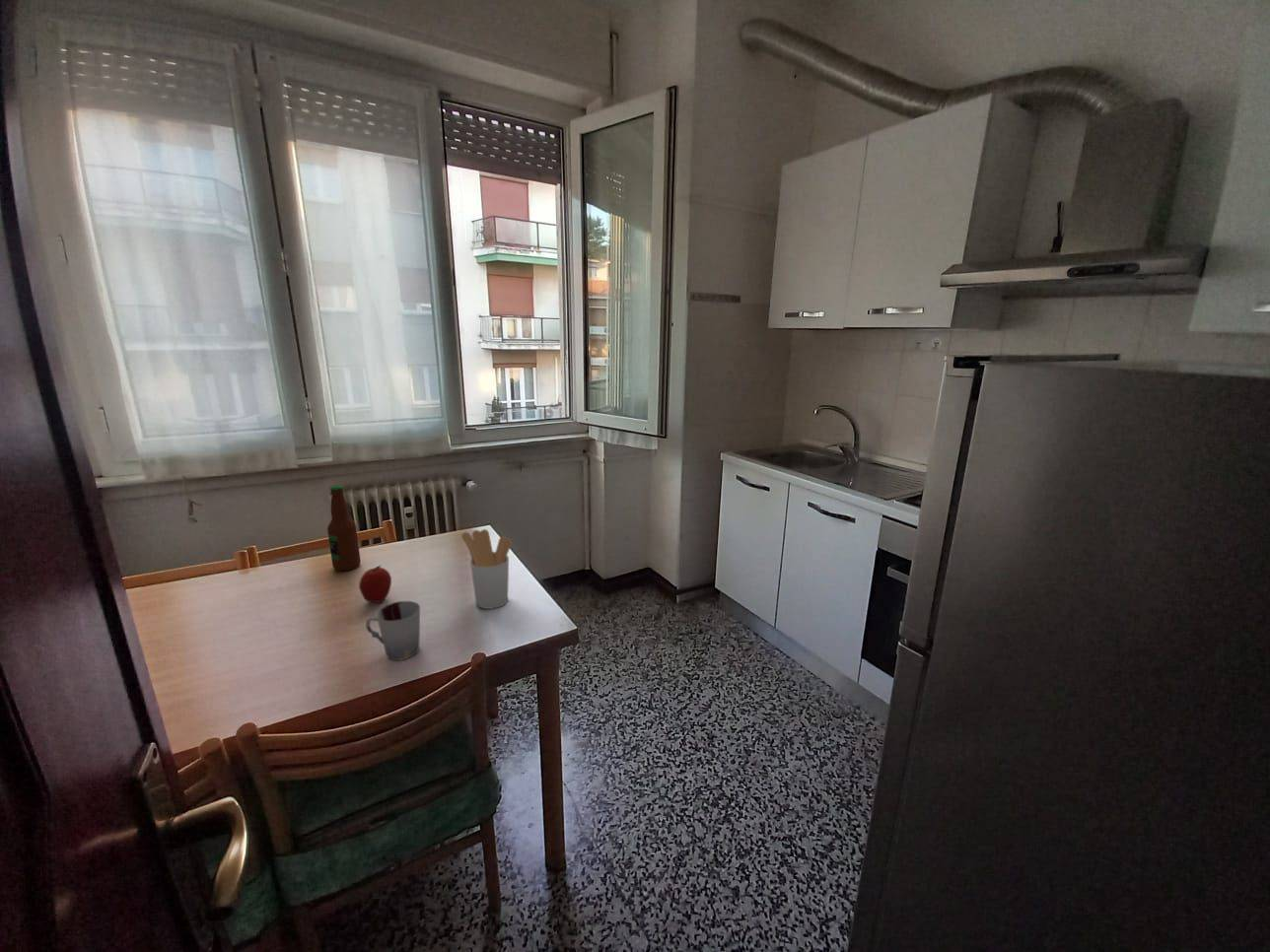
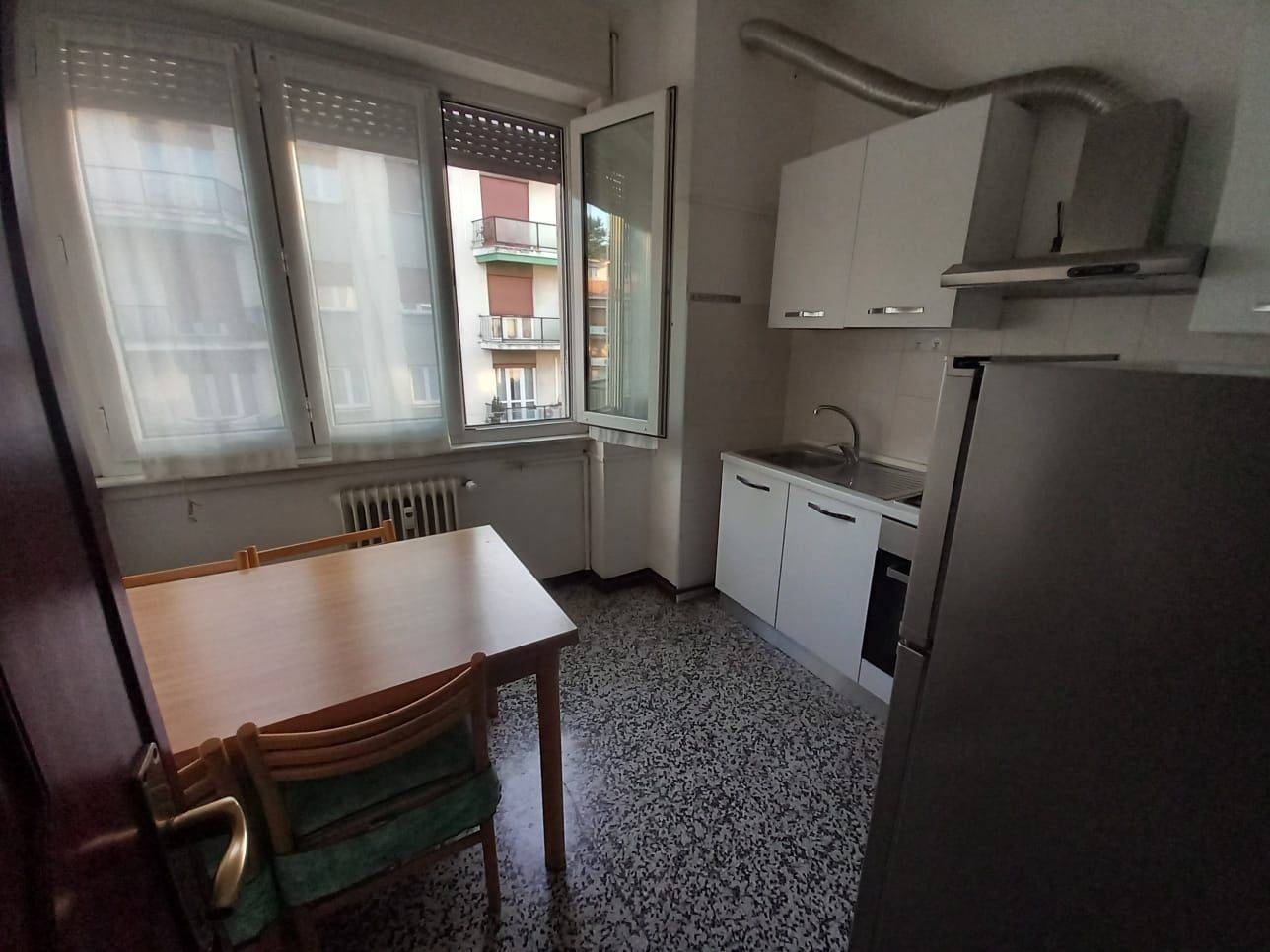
- cup [365,600,421,661]
- utensil holder [460,528,513,610]
- bottle [326,485,362,572]
- fruit [358,565,392,604]
